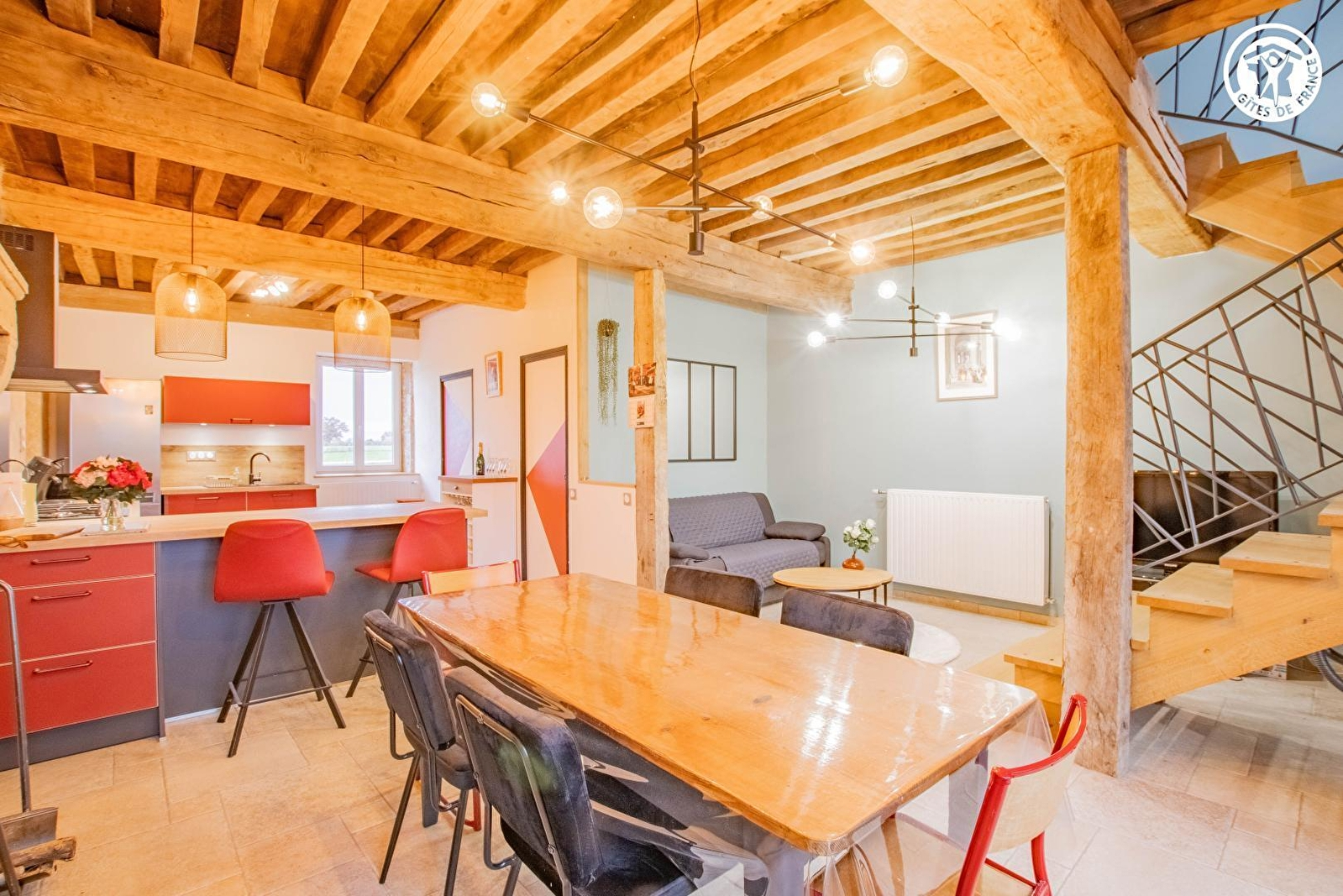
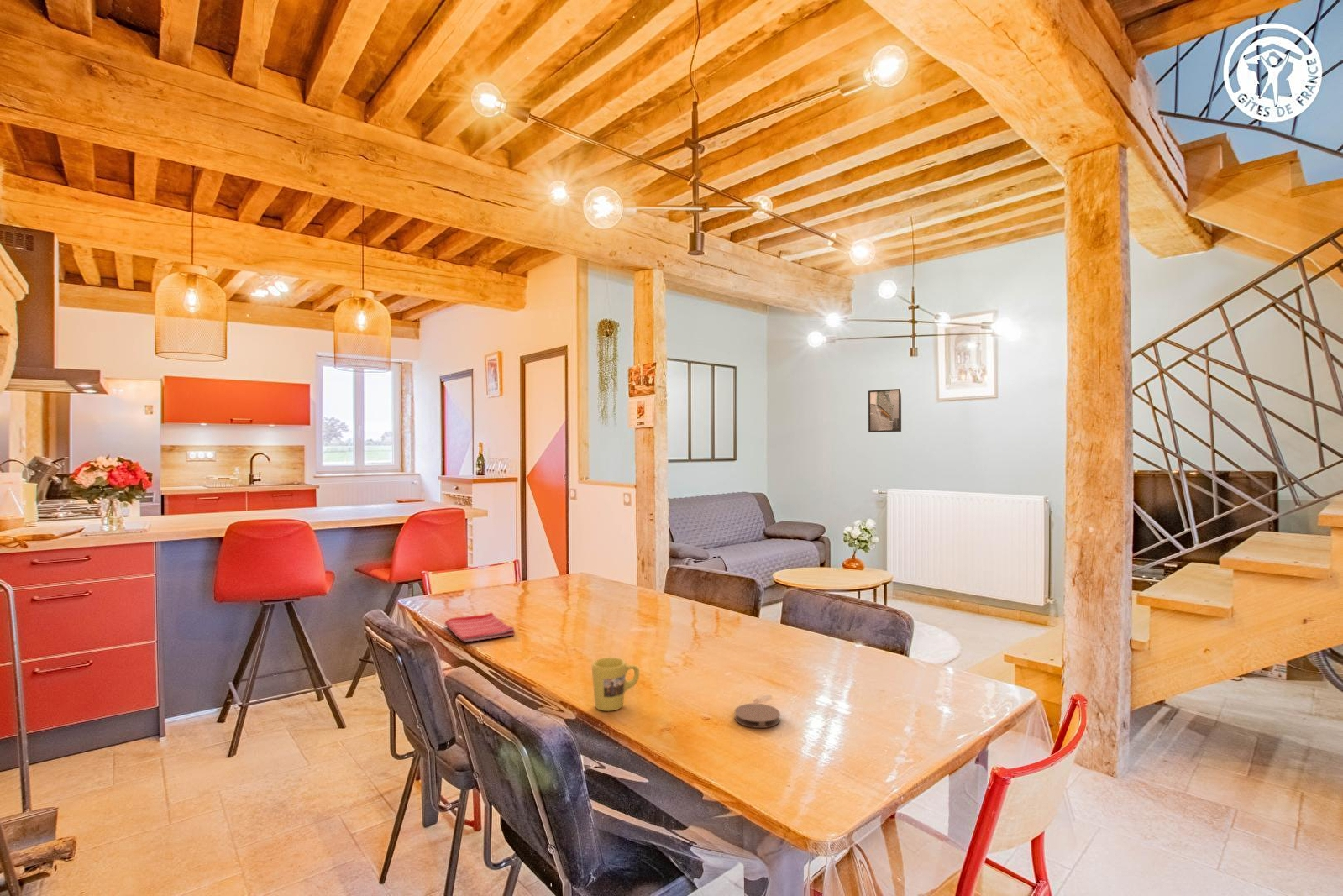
+ mug [591,657,640,712]
+ dish towel [444,612,516,643]
+ coaster [734,703,781,729]
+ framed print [868,388,902,433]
